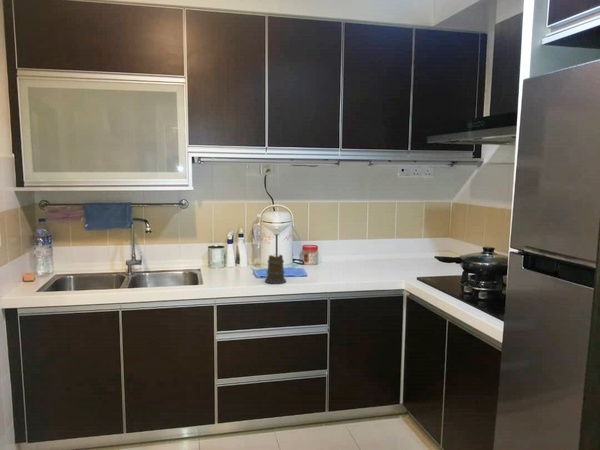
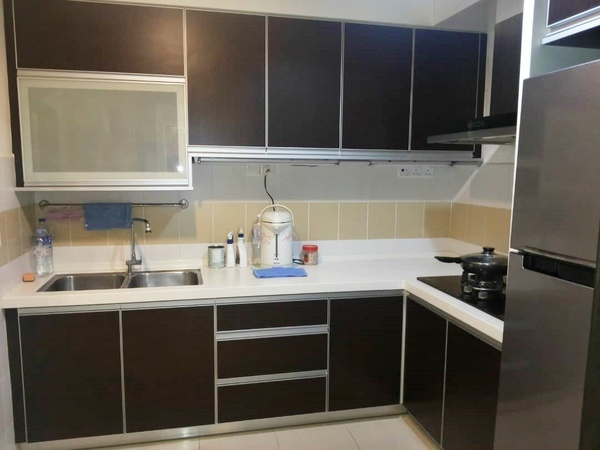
- mug [264,254,287,284]
